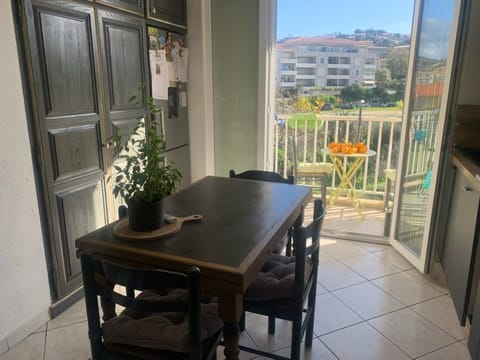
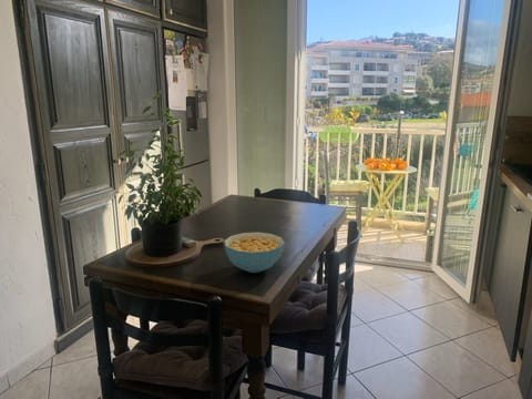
+ cereal bowl [223,232,286,274]
